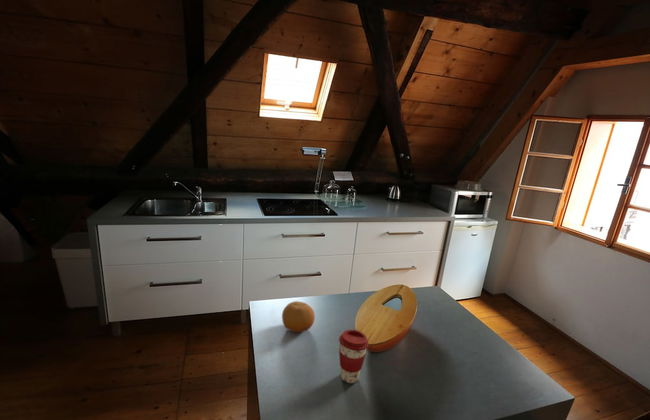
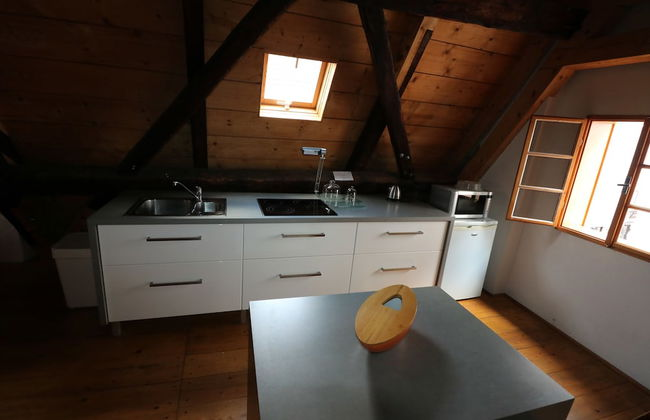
- fruit [281,300,316,333]
- coffee cup [338,329,370,384]
